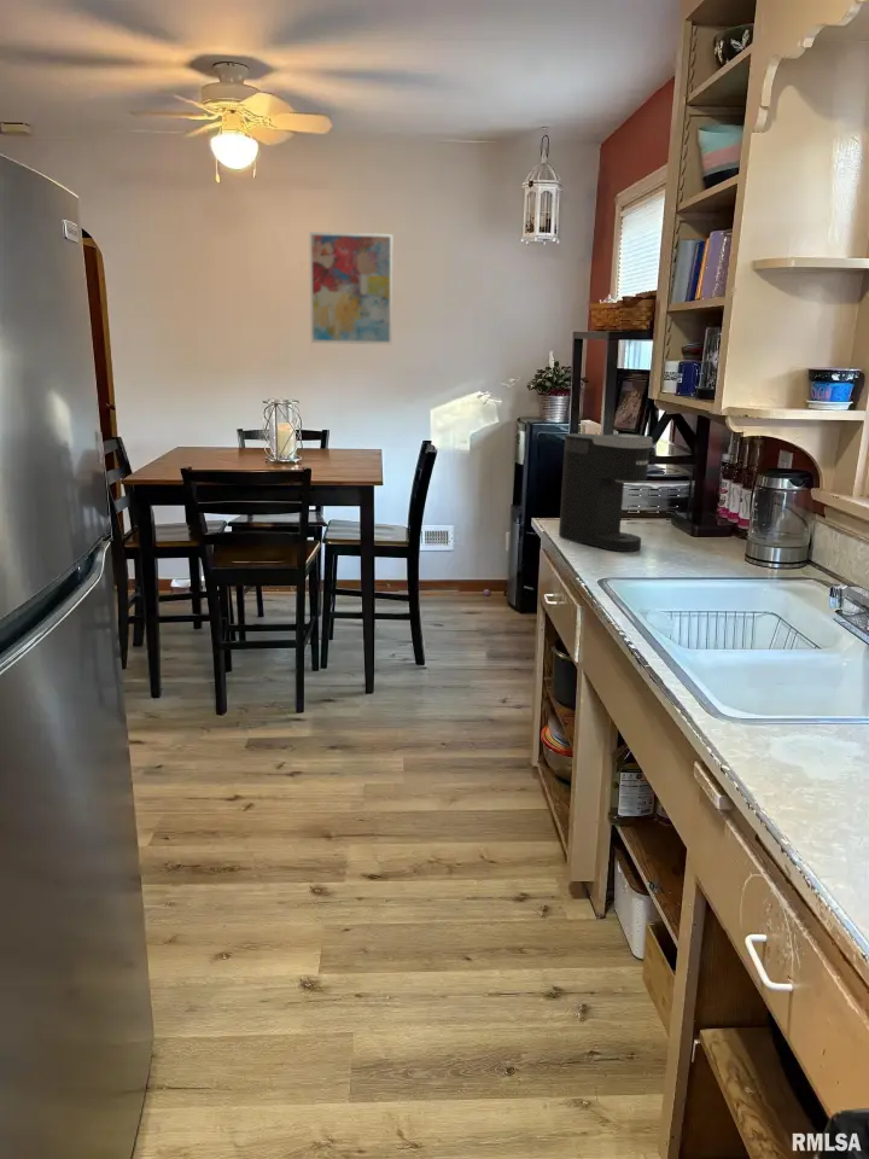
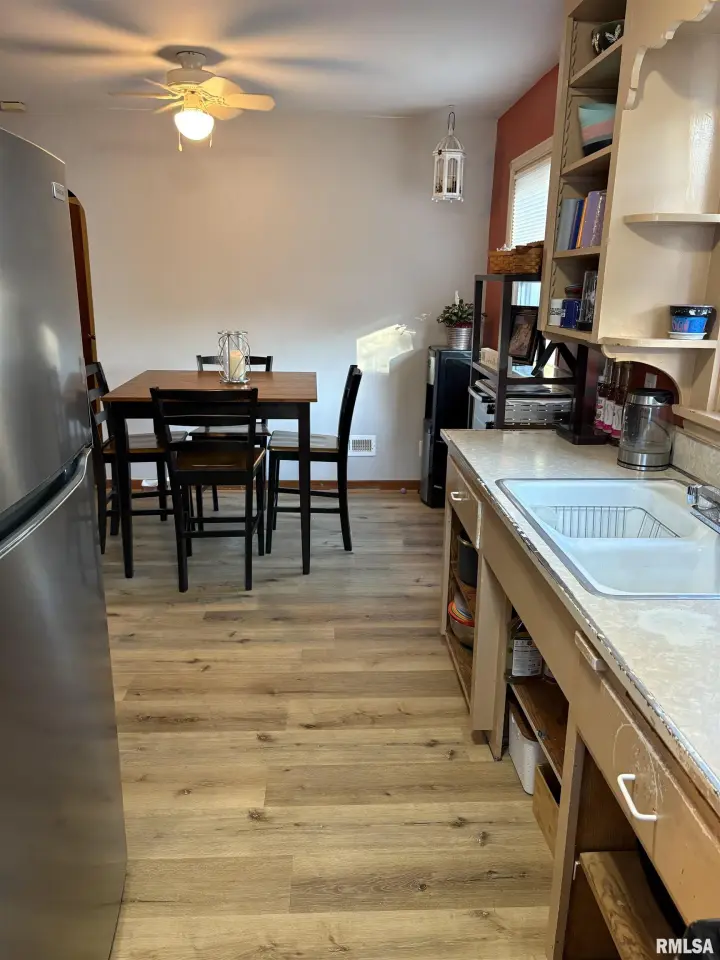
- wall art [308,231,393,346]
- coffee maker [558,432,653,553]
